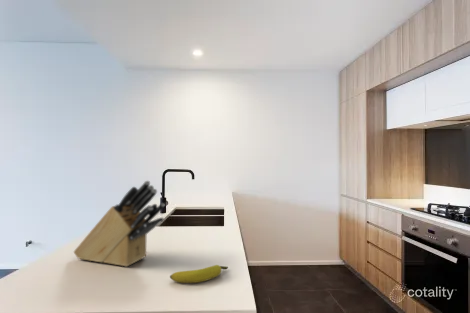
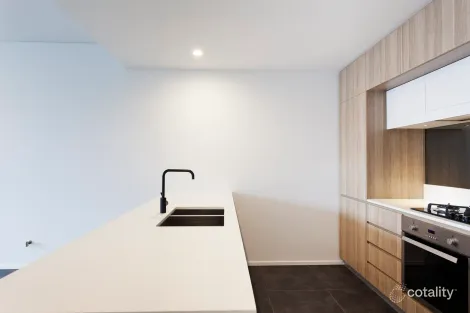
- banana [169,264,229,284]
- knife block [73,180,166,268]
